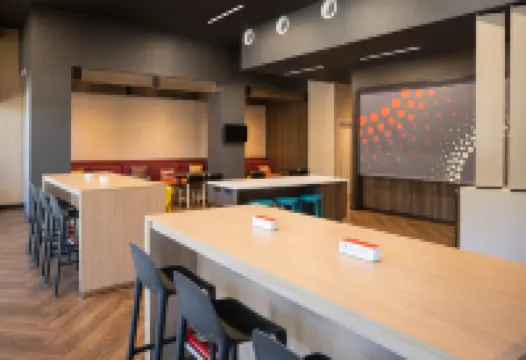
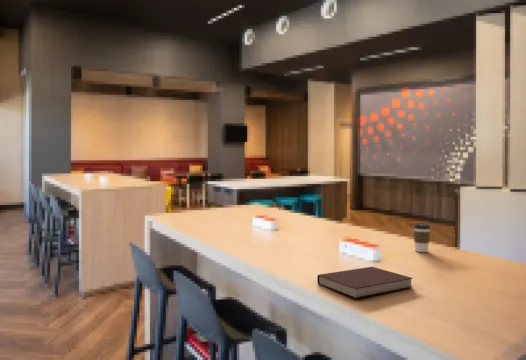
+ notebook [316,266,414,299]
+ coffee cup [412,222,432,253]
